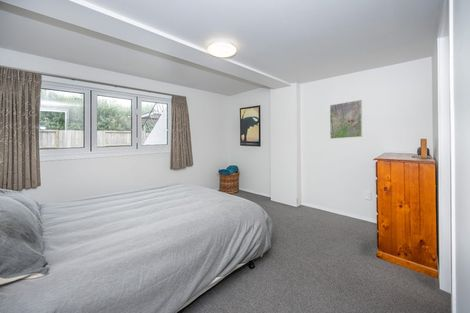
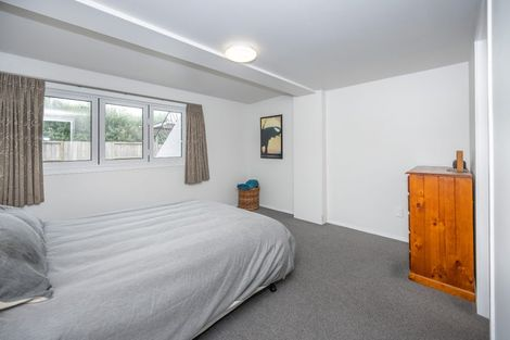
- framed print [329,99,363,140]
